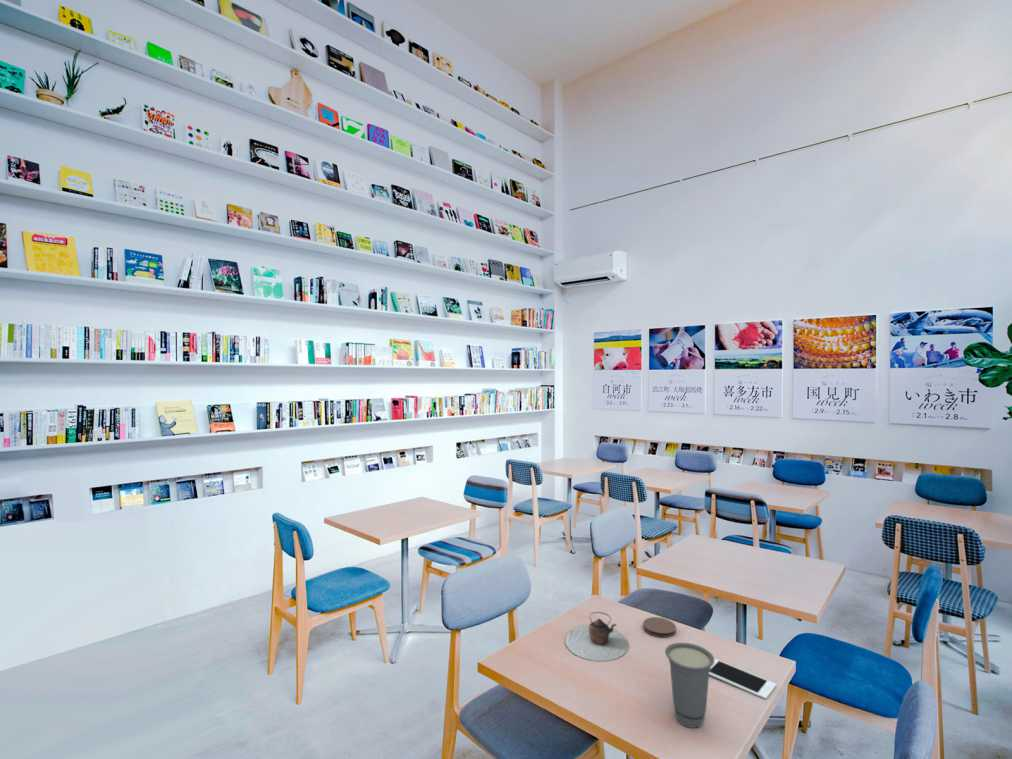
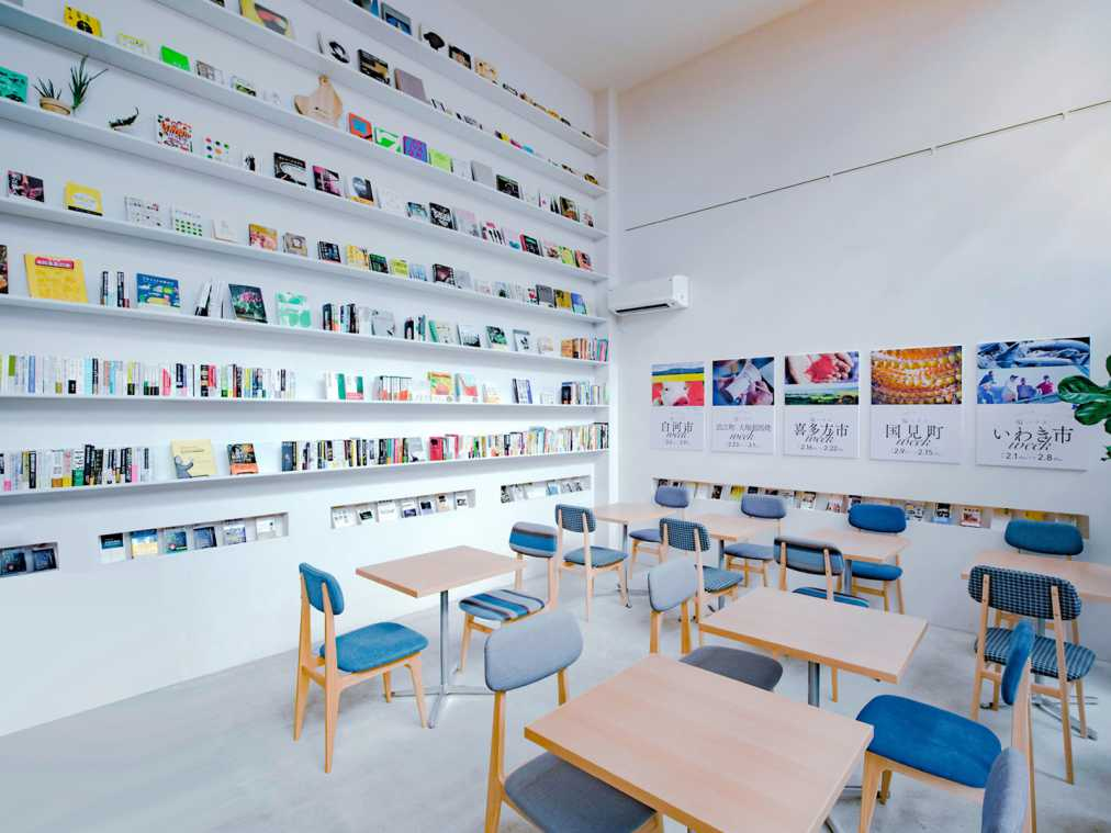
- coaster [642,616,677,639]
- cell phone [709,658,777,700]
- cup [664,642,715,729]
- teapot [564,611,630,662]
